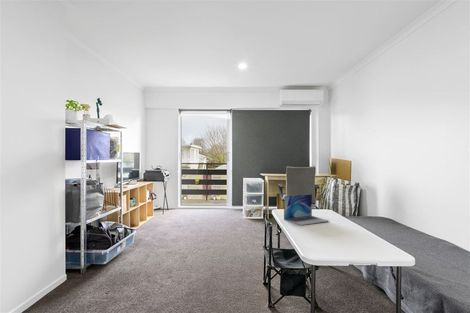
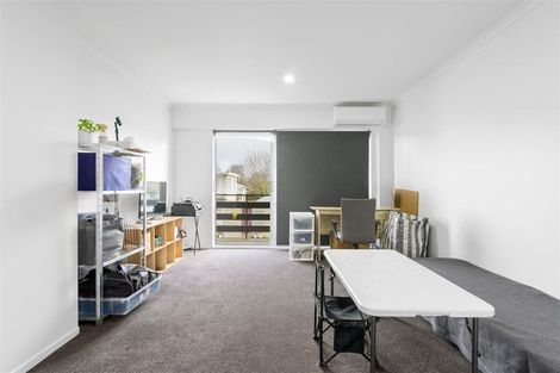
- laptop [283,193,330,226]
